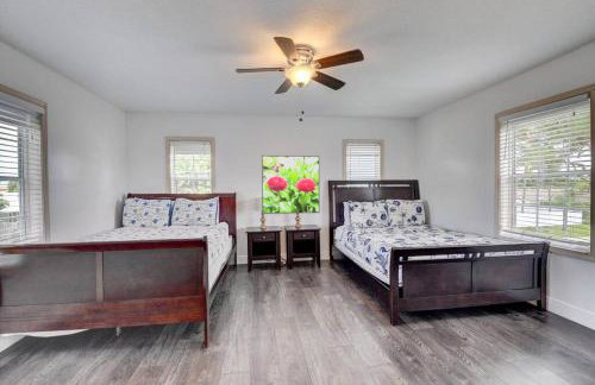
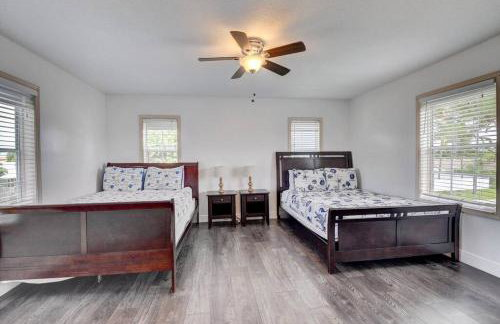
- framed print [261,154,320,215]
